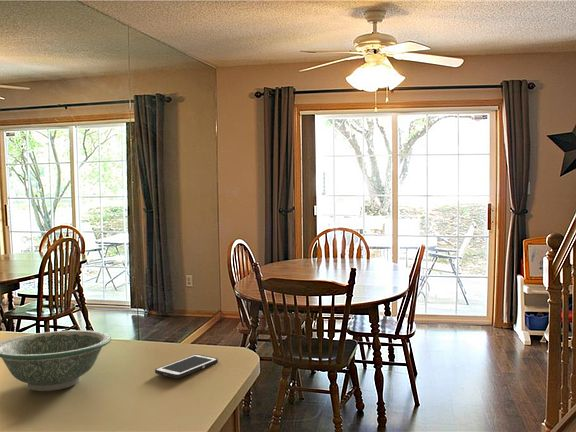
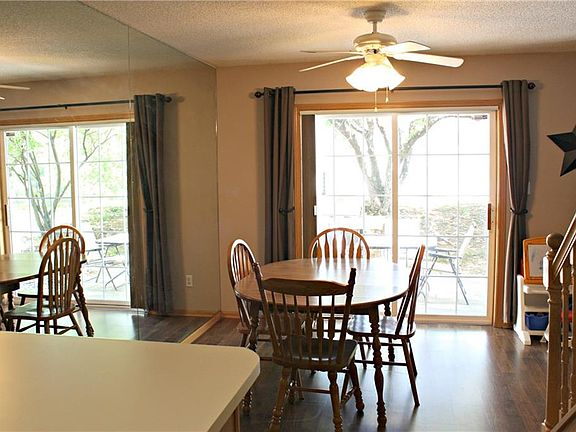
- cell phone [154,353,219,379]
- bowl [0,329,112,392]
